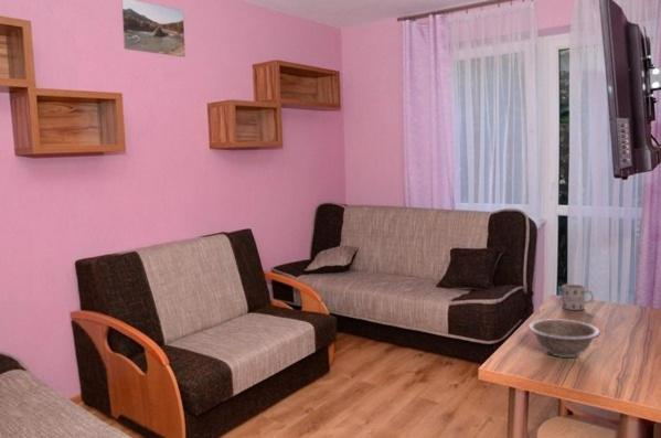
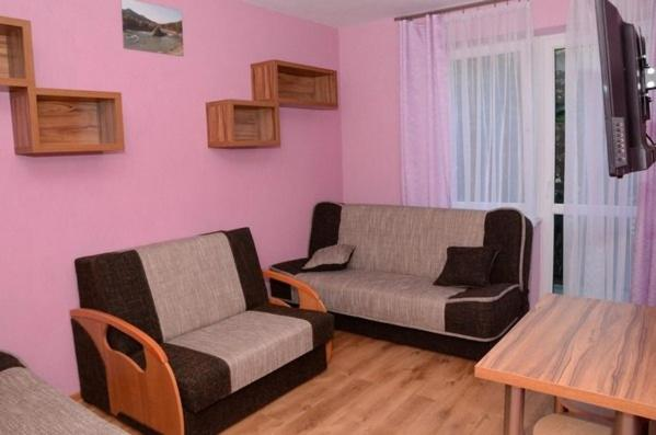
- decorative bowl [527,318,601,359]
- mug [561,284,595,311]
